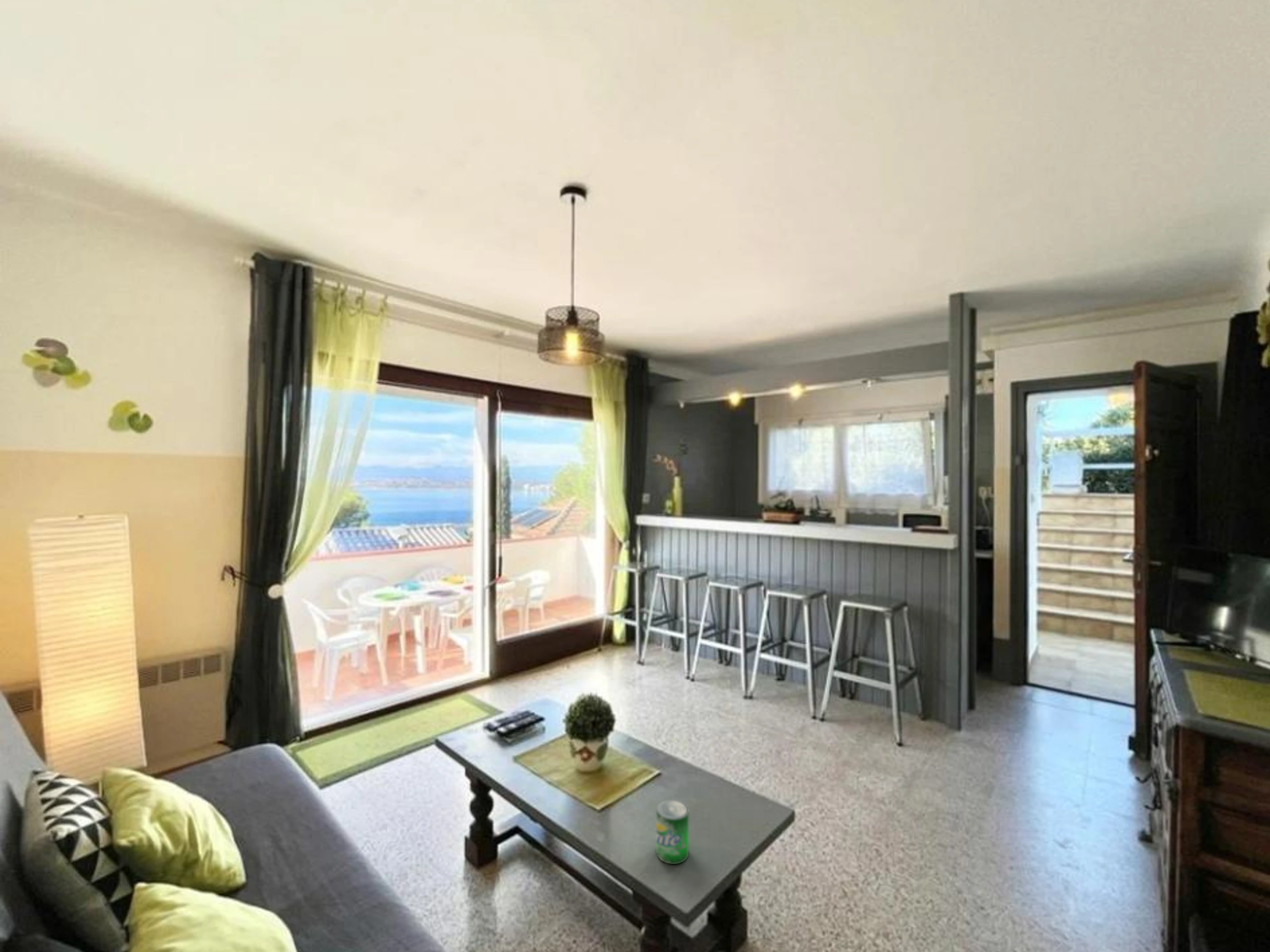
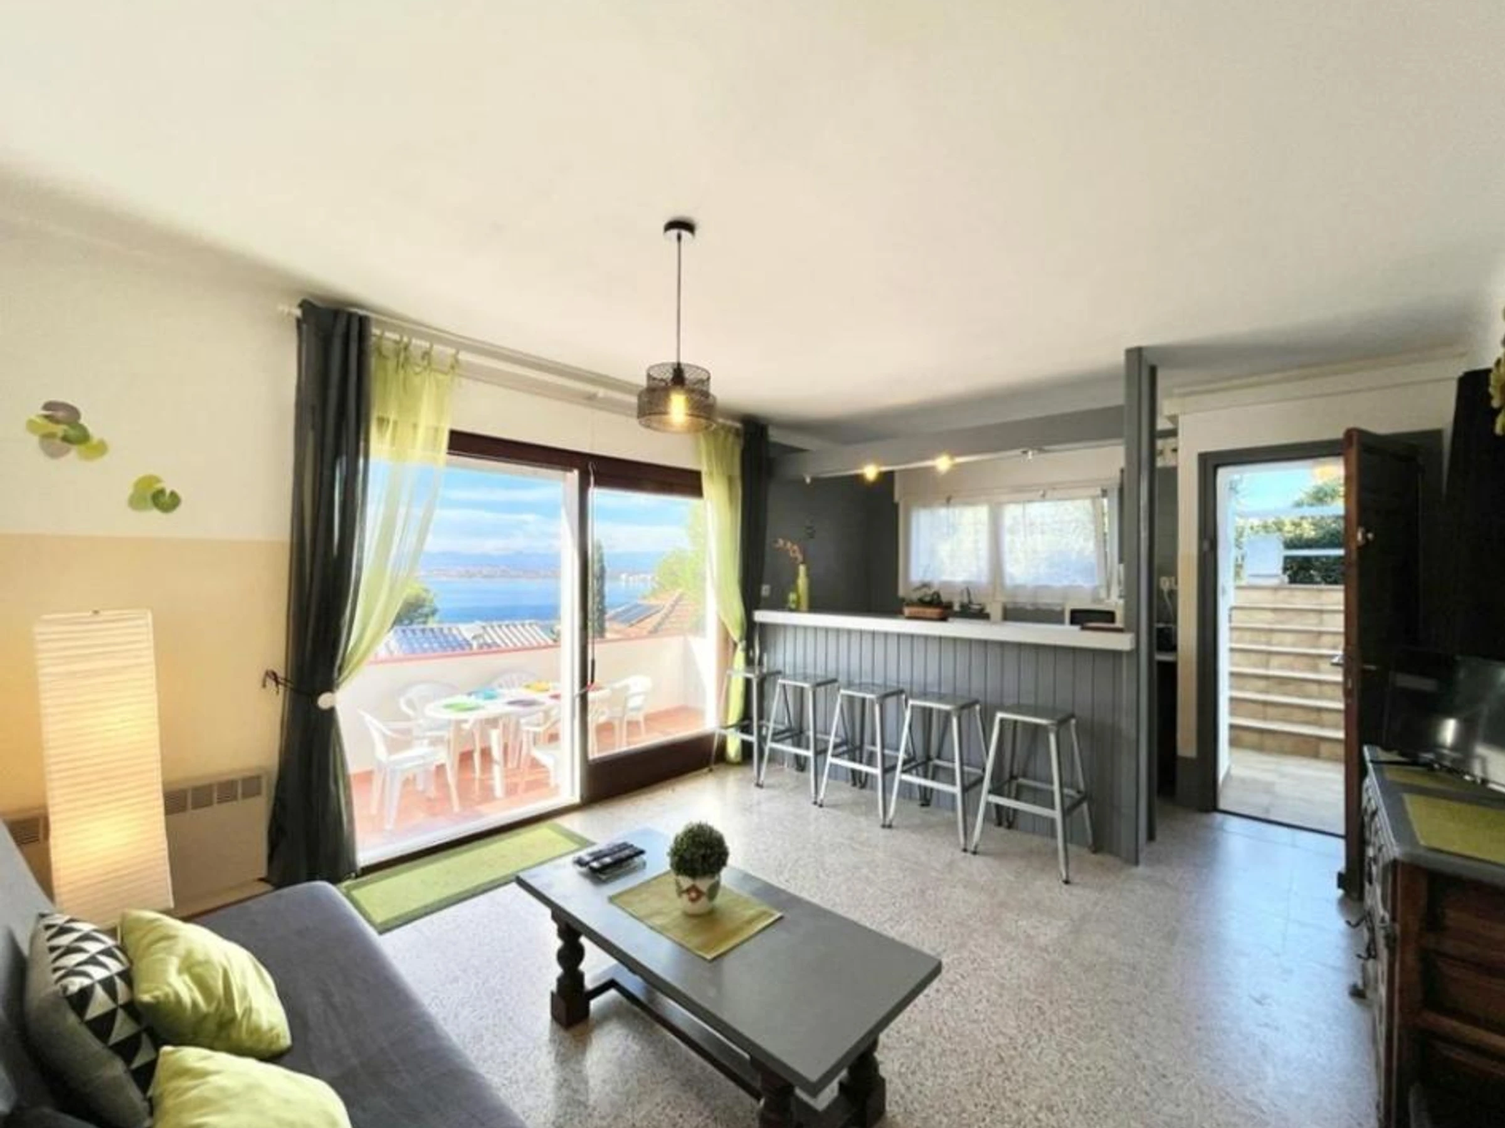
- beverage can [656,799,689,865]
